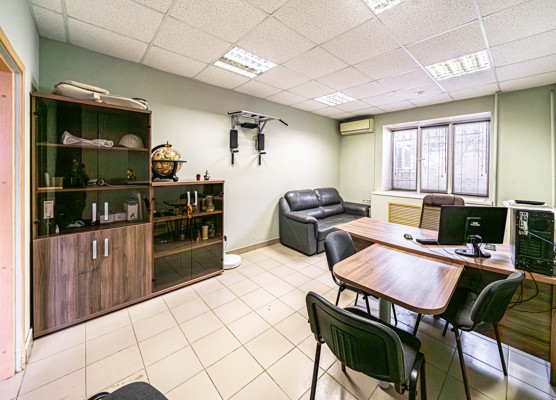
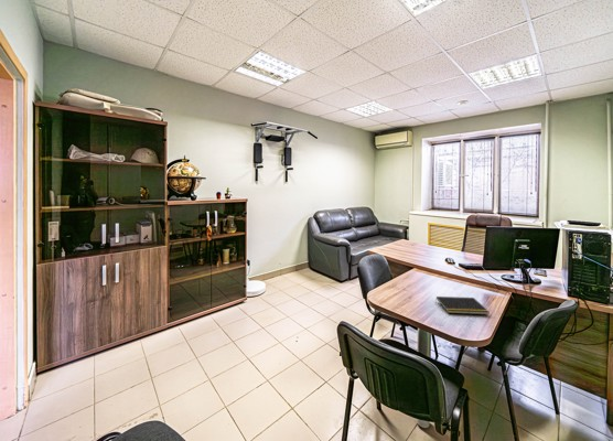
+ notepad [434,295,490,315]
